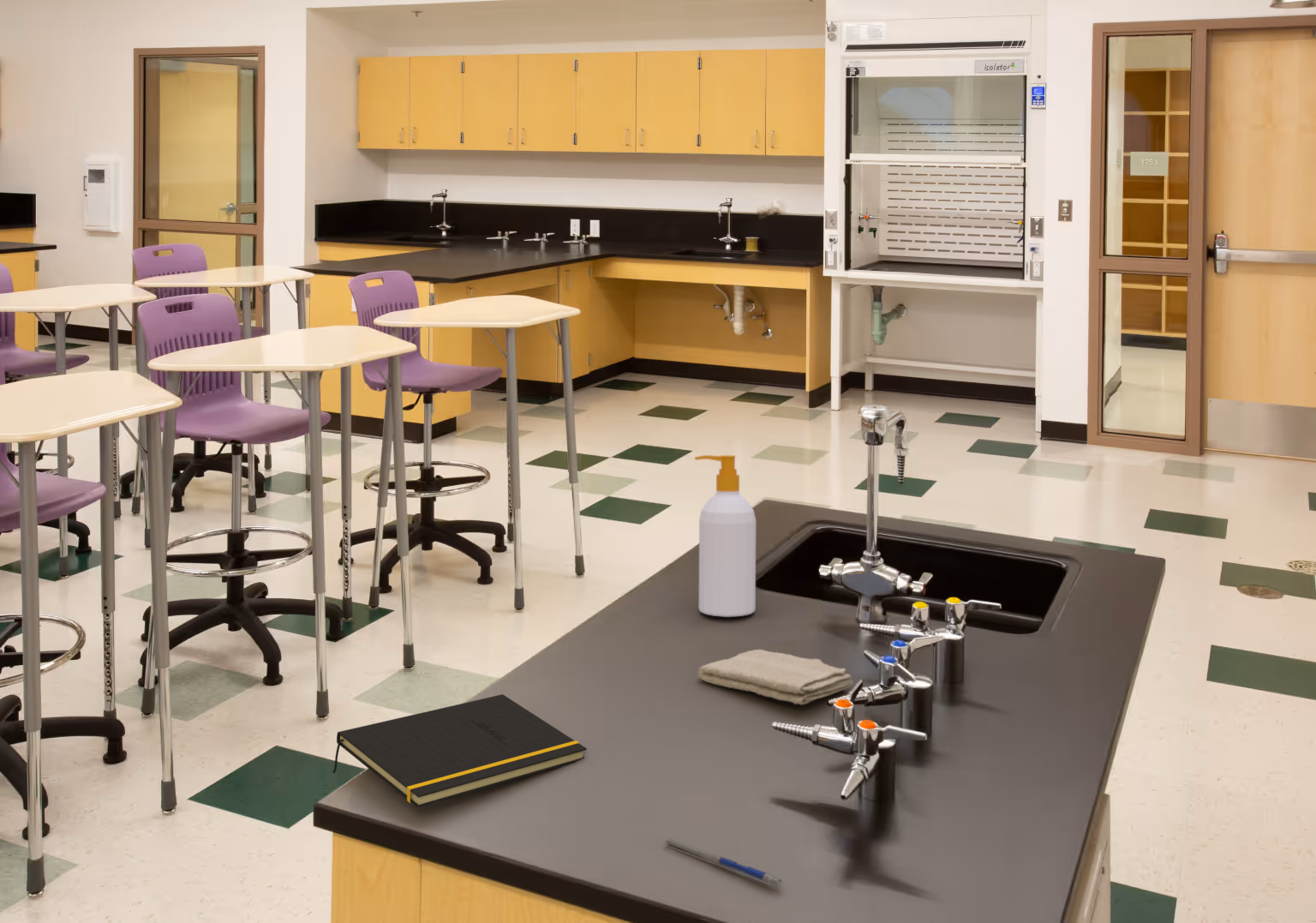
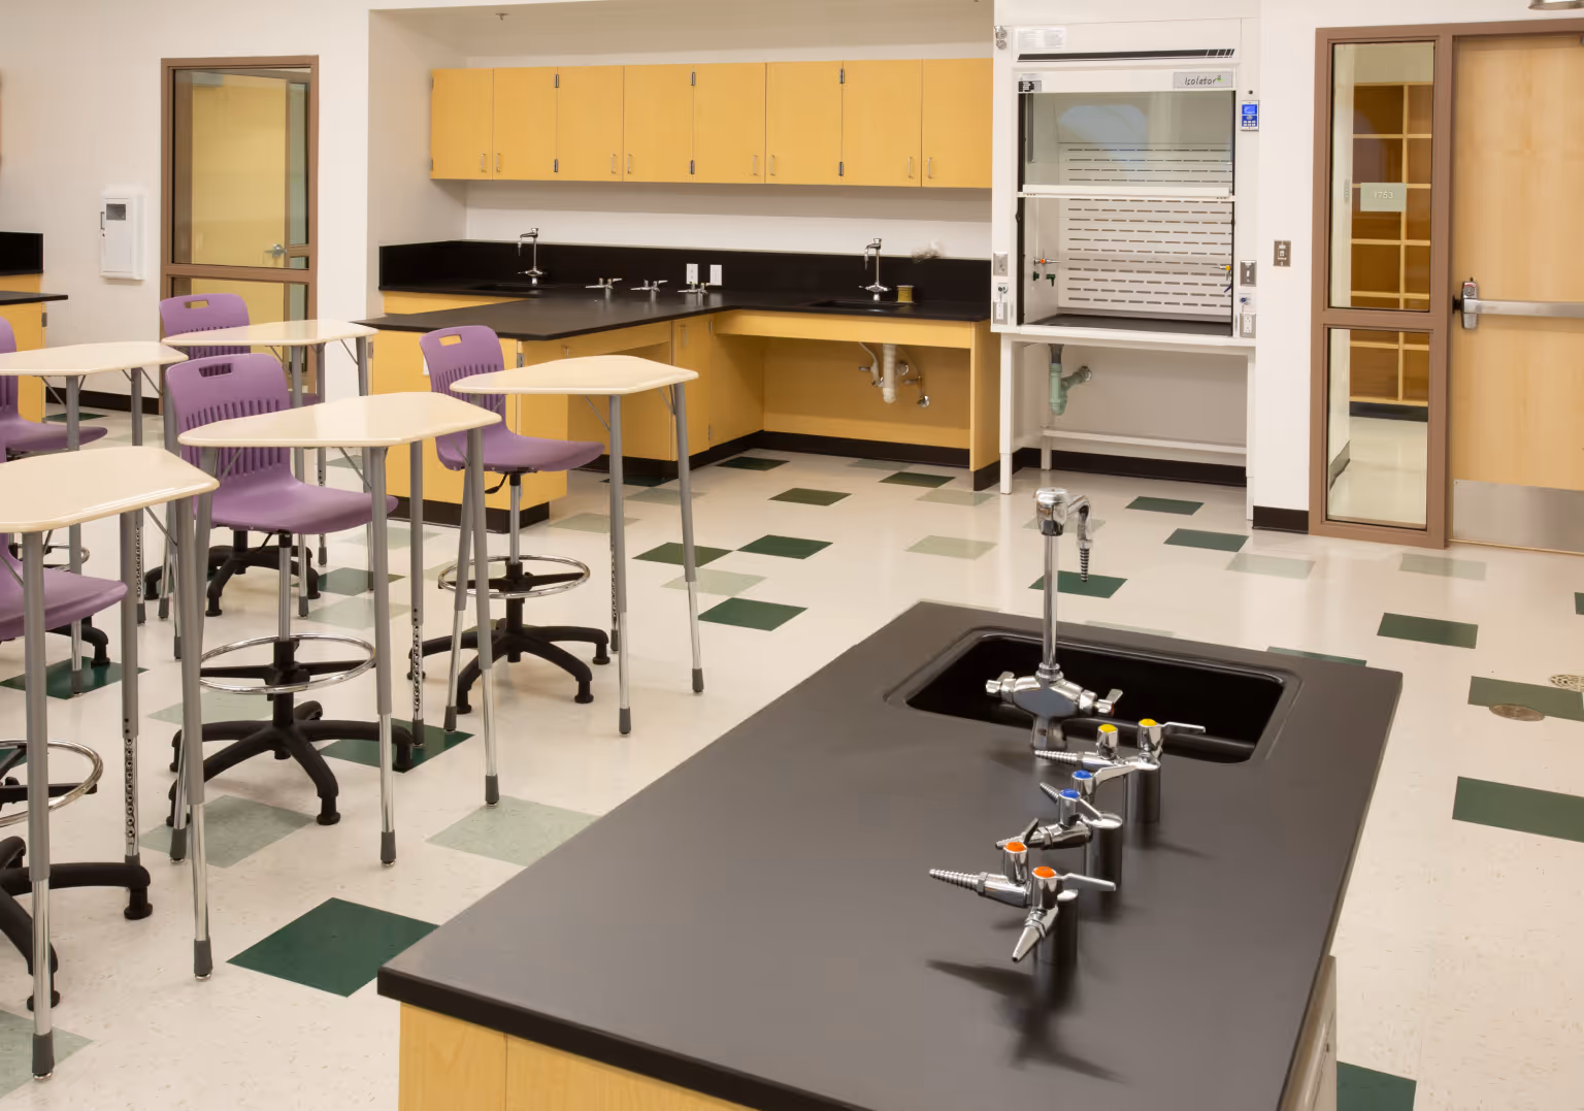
- soap bottle [694,454,757,618]
- washcloth [697,649,854,705]
- pen [662,837,785,887]
- notepad [332,693,588,808]
